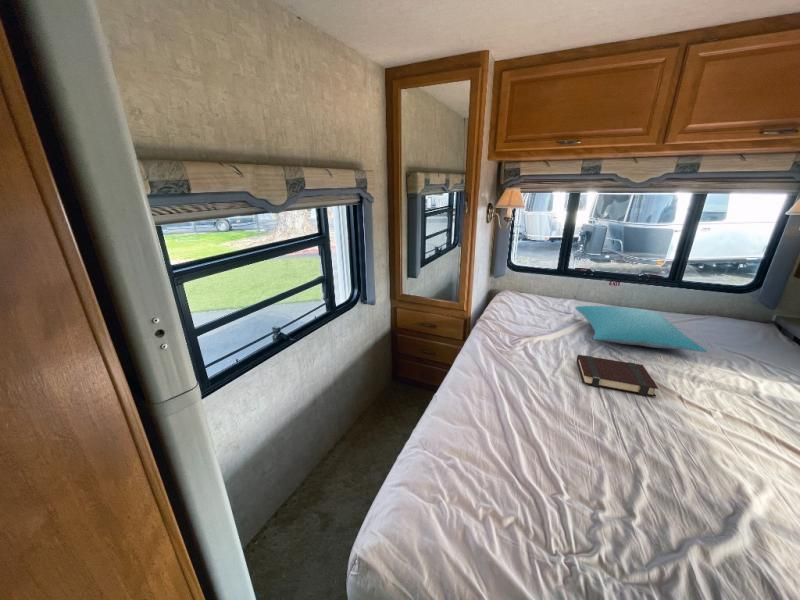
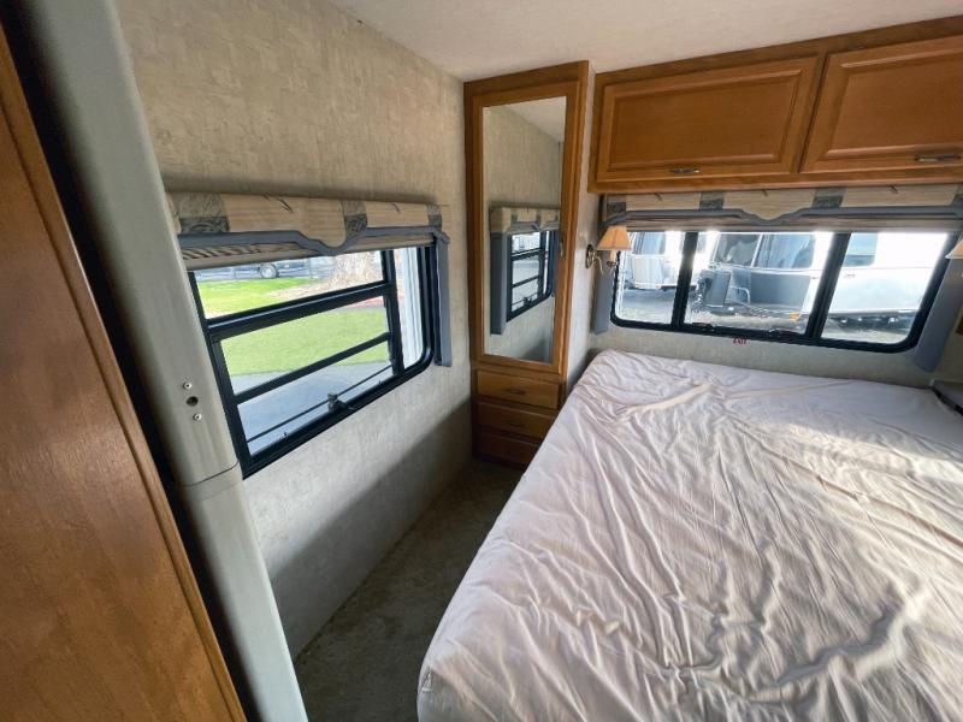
- book [576,354,660,398]
- pillow [574,305,708,353]
